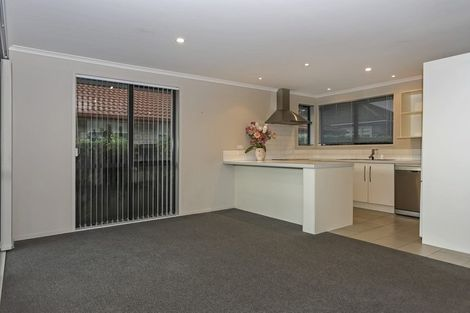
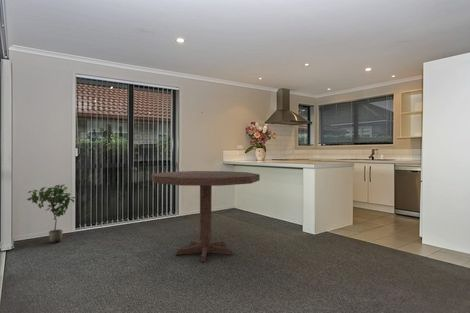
+ dining table [151,170,261,263]
+ potted plant [26,183,77,244]
